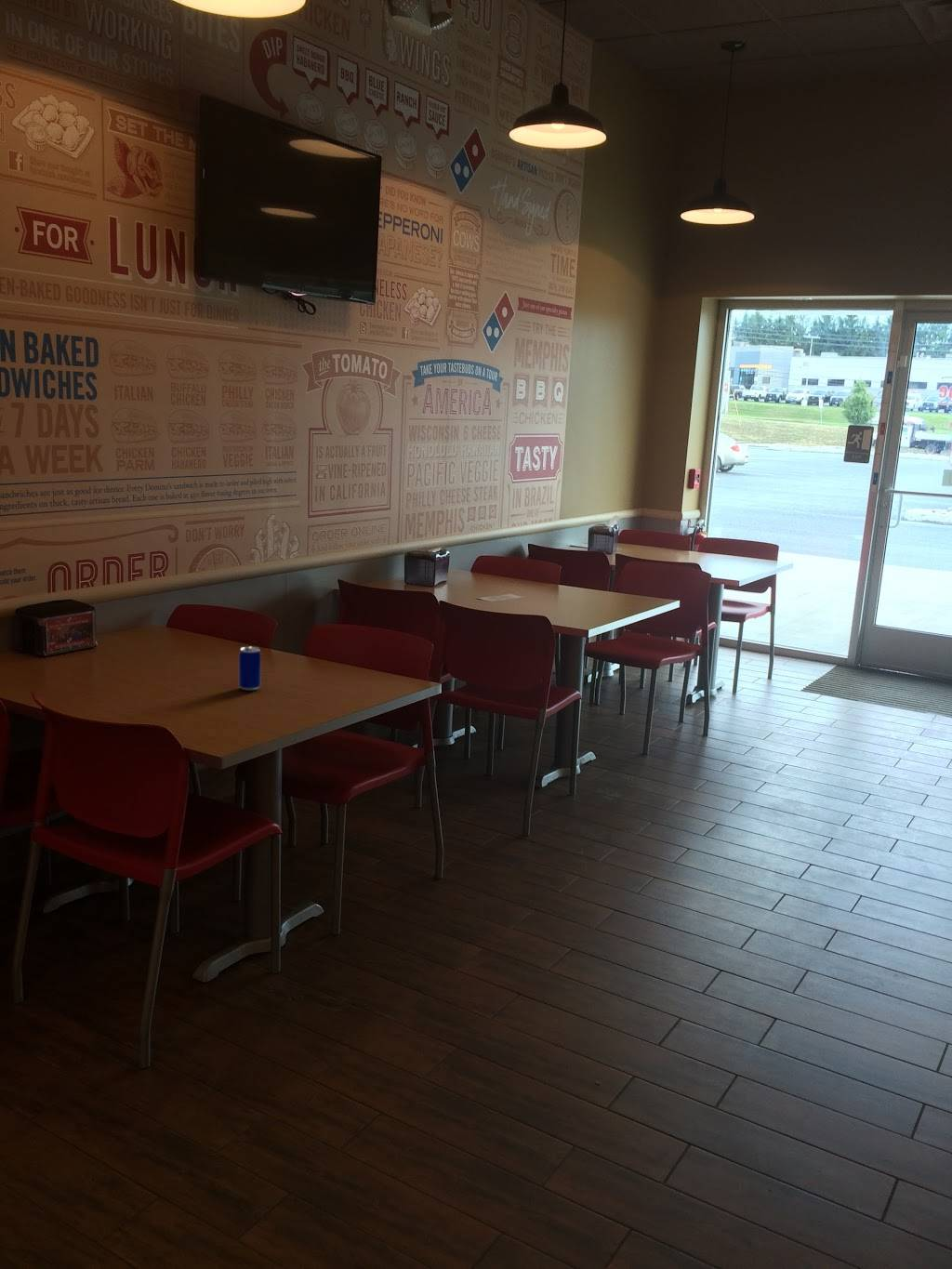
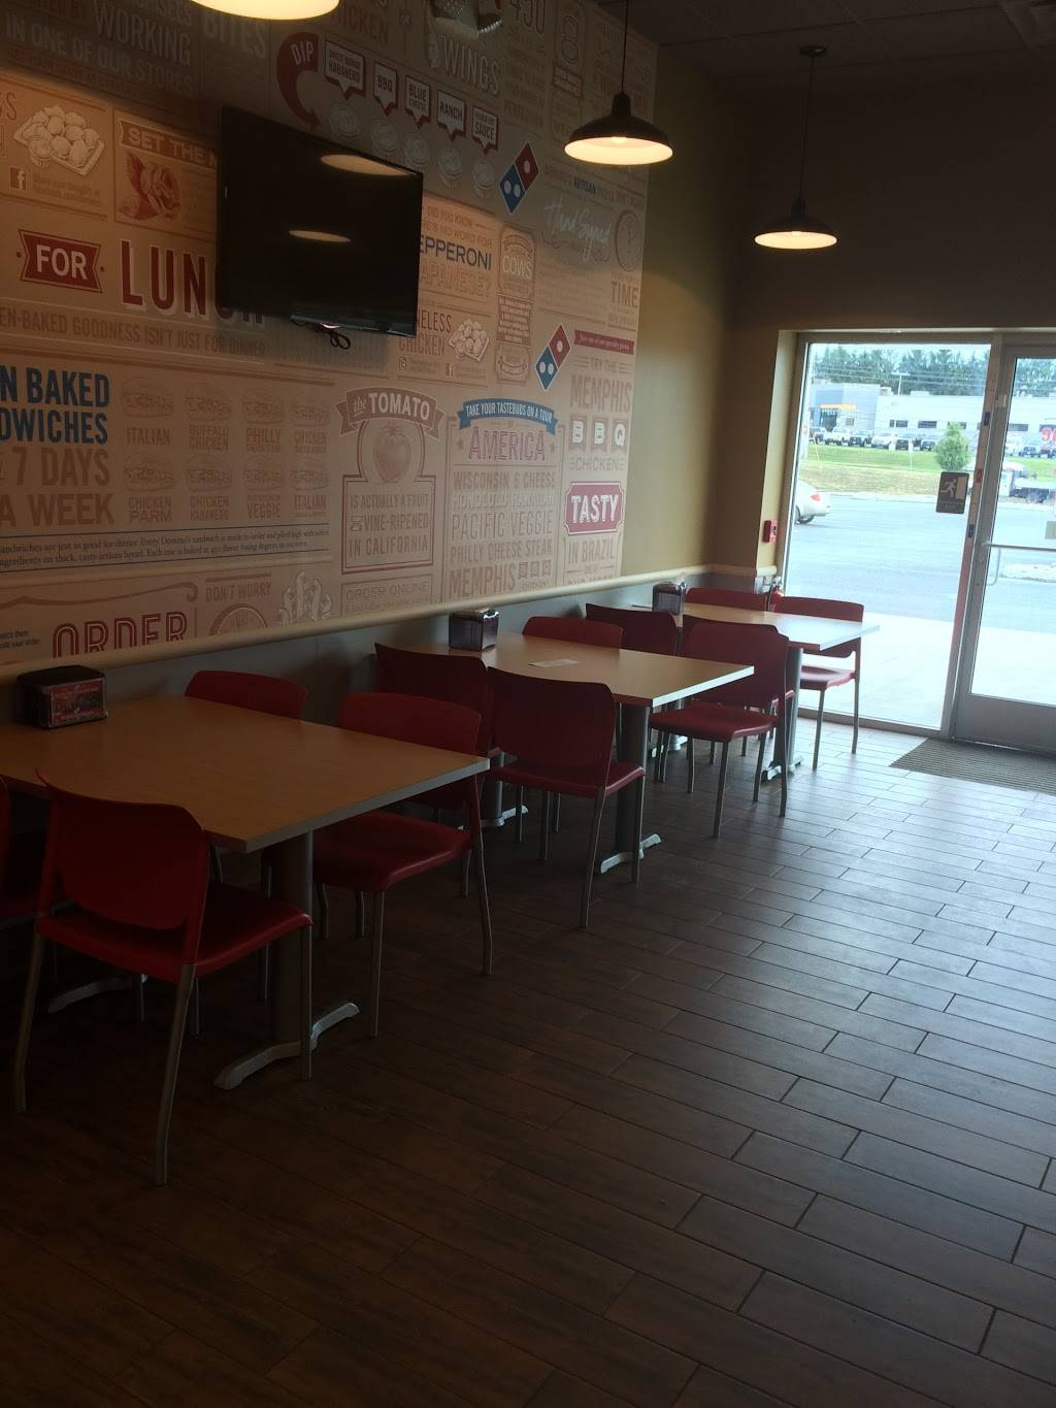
- beer can [238,646,262,692]
